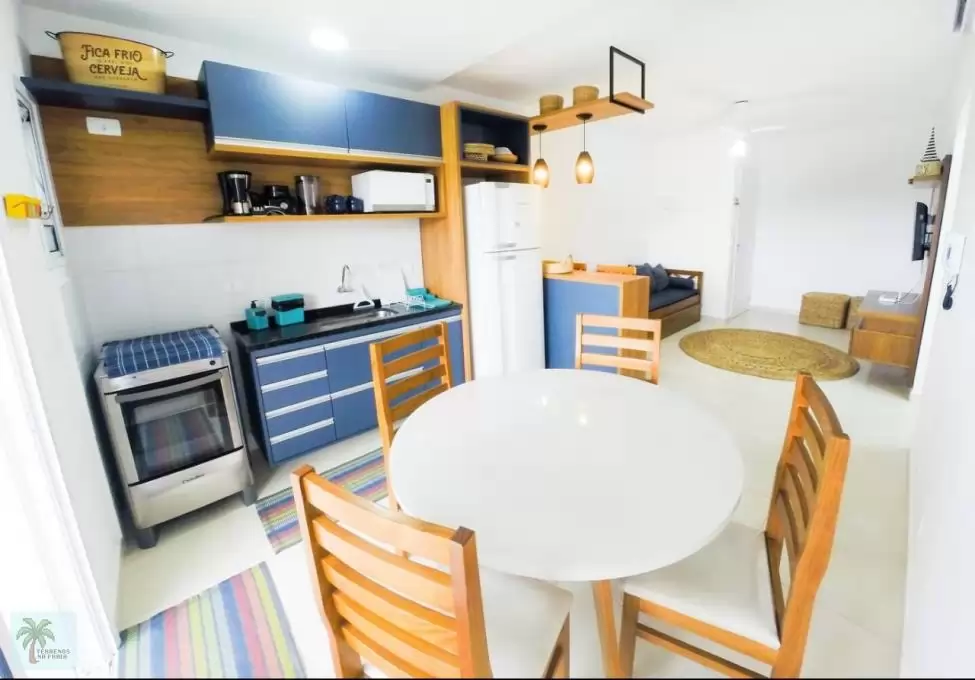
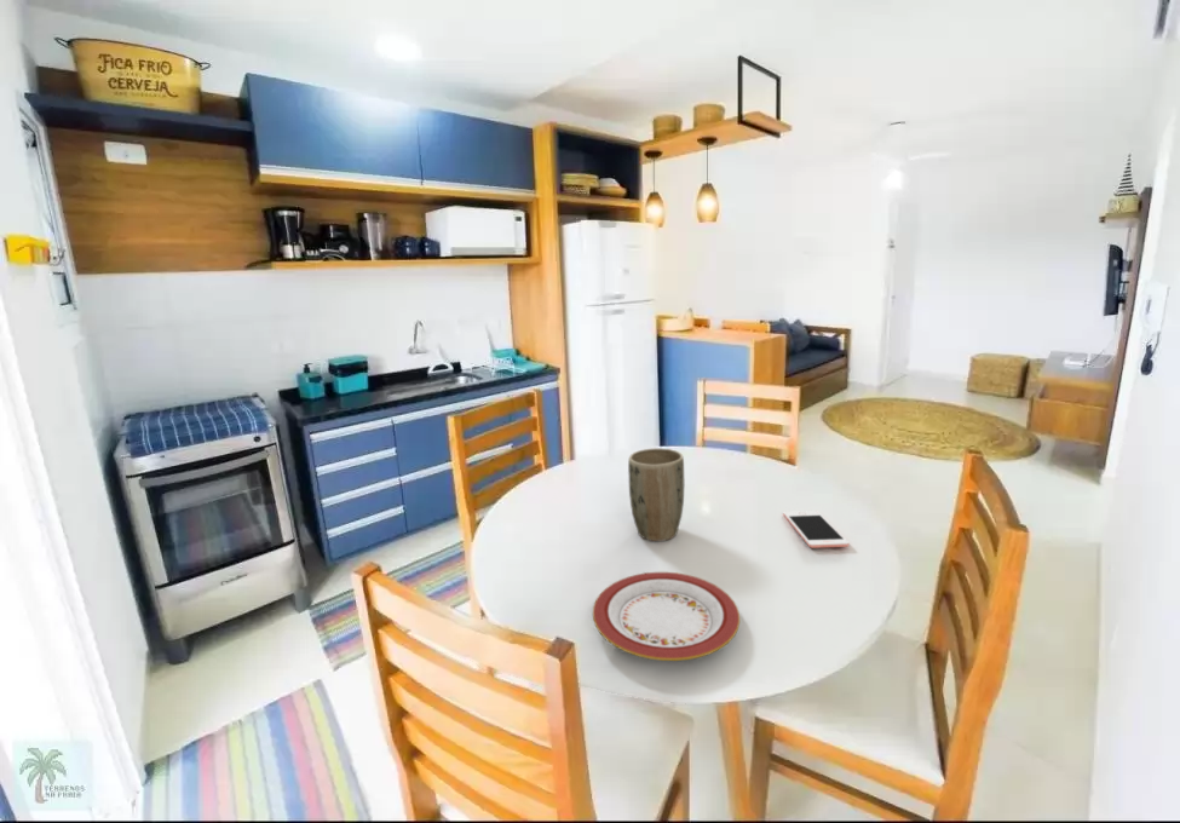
+ plant pot [627,447,685,542]
+ plate [592,571,741,662]
+ cell phone [782,510,850,549]
